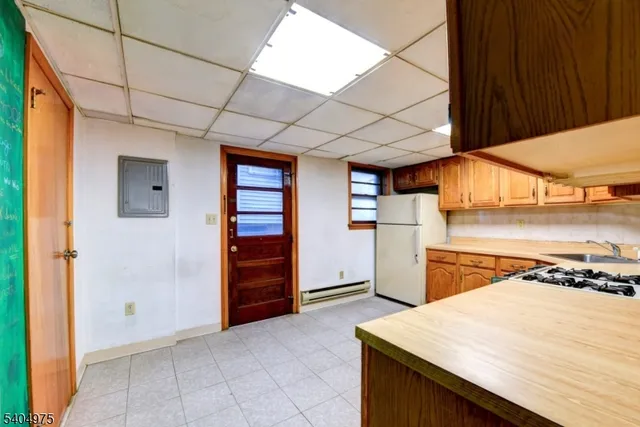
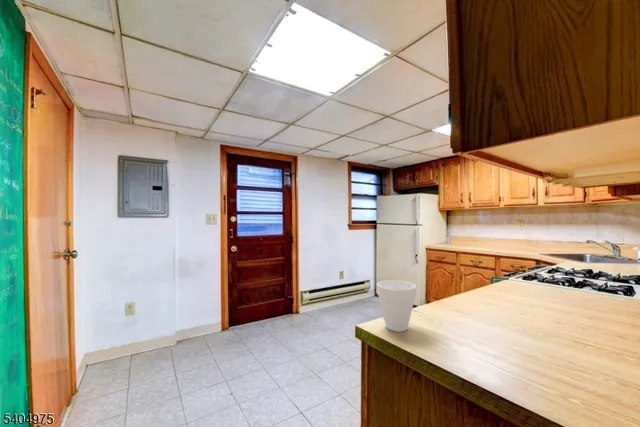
+ cup [376,279,417,333]
